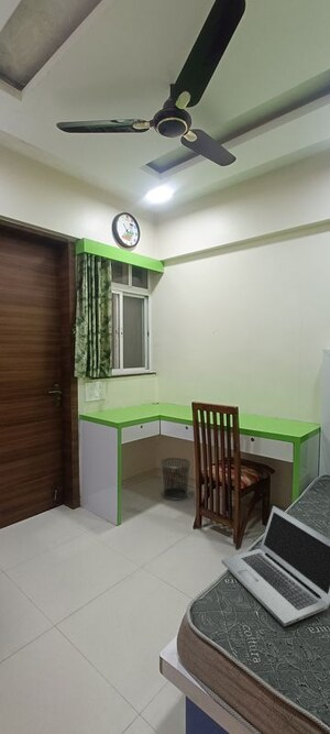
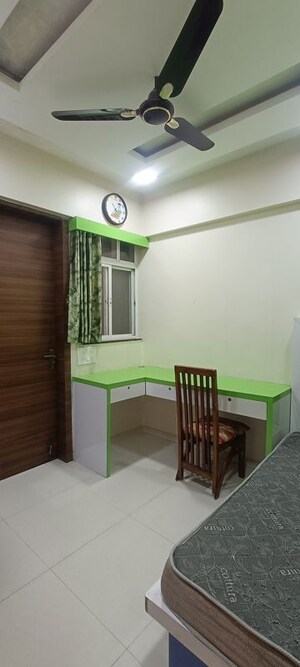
- waste bin [160,457,193,501]
- laptop [220,505,330,628]
